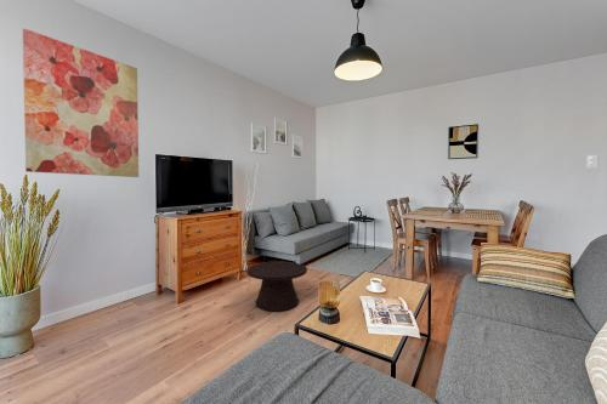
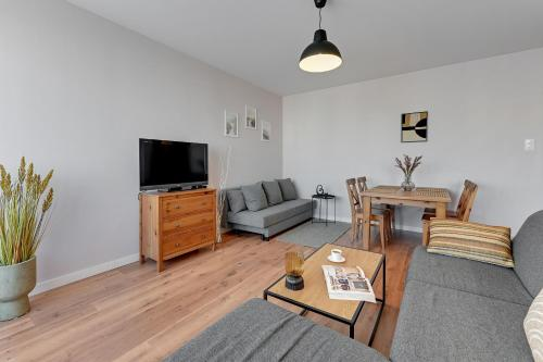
- wall art [22,27,140,178]
- side table [246,261,308,312]
